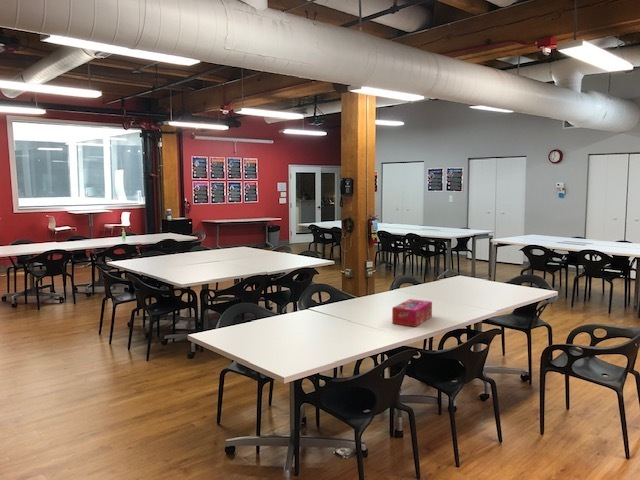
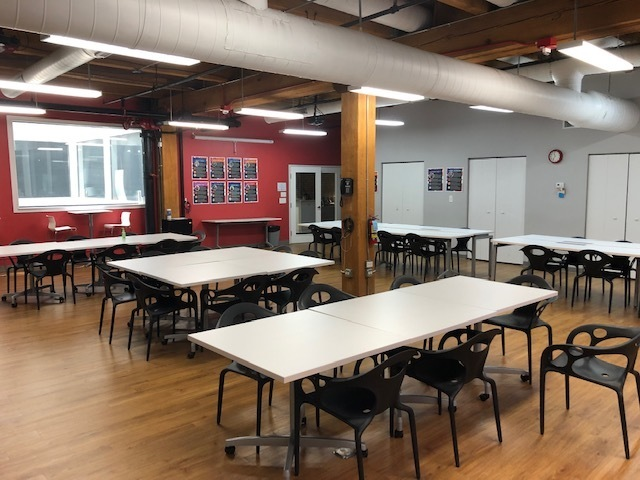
- tissue box [391,298,433,328]
